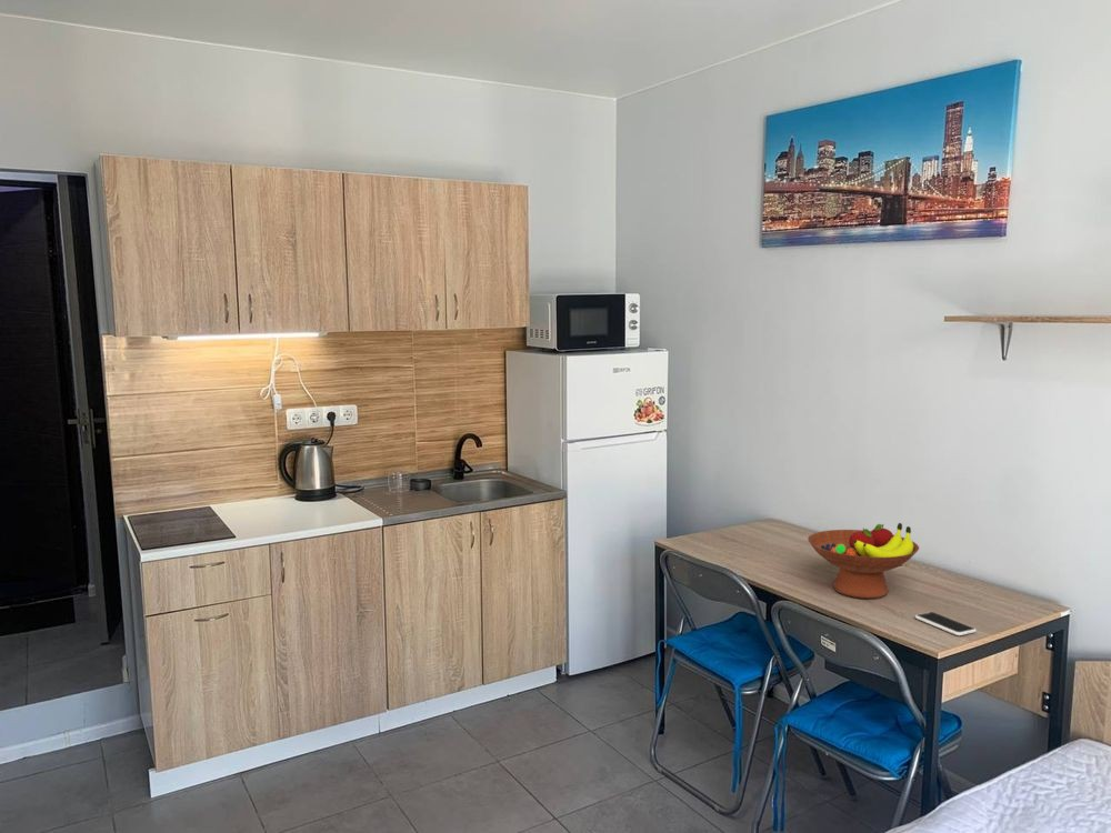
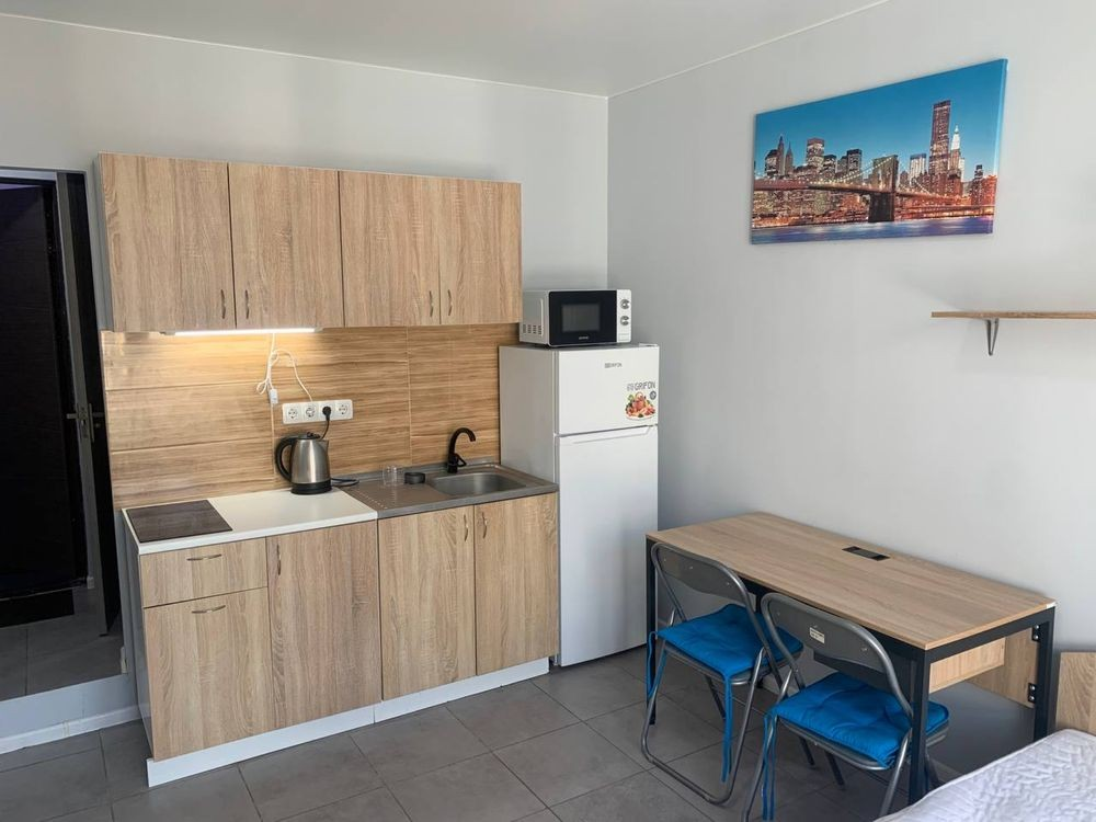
- smartphone [914,611,978,636]
- fruit bowl [807,522,920,600]
